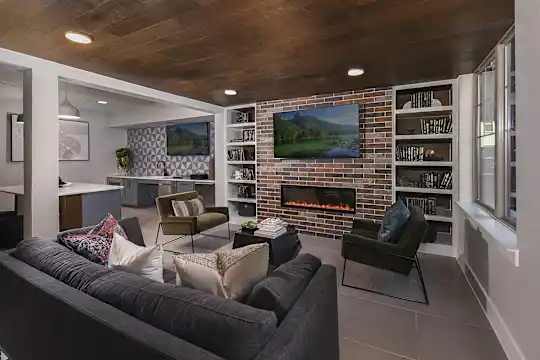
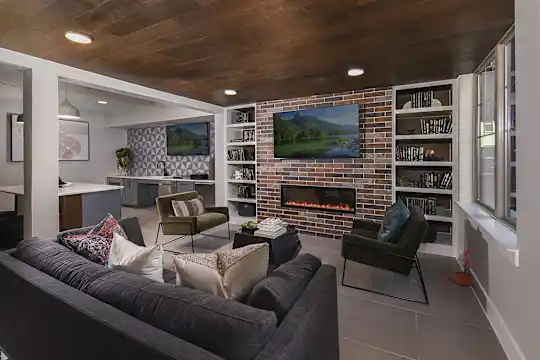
+ potted plant [447,248,474,286]
